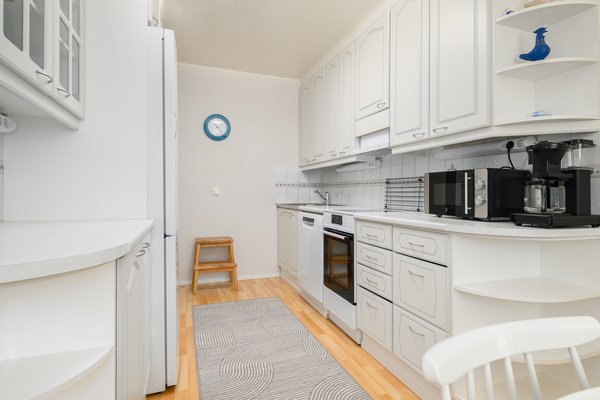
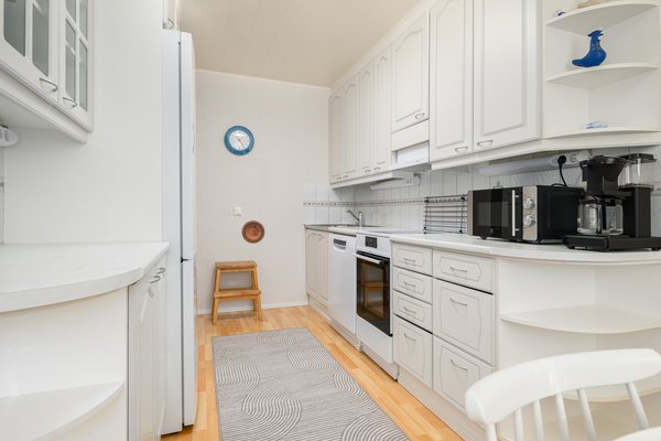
+ decorative plate [240,219,266,245]
